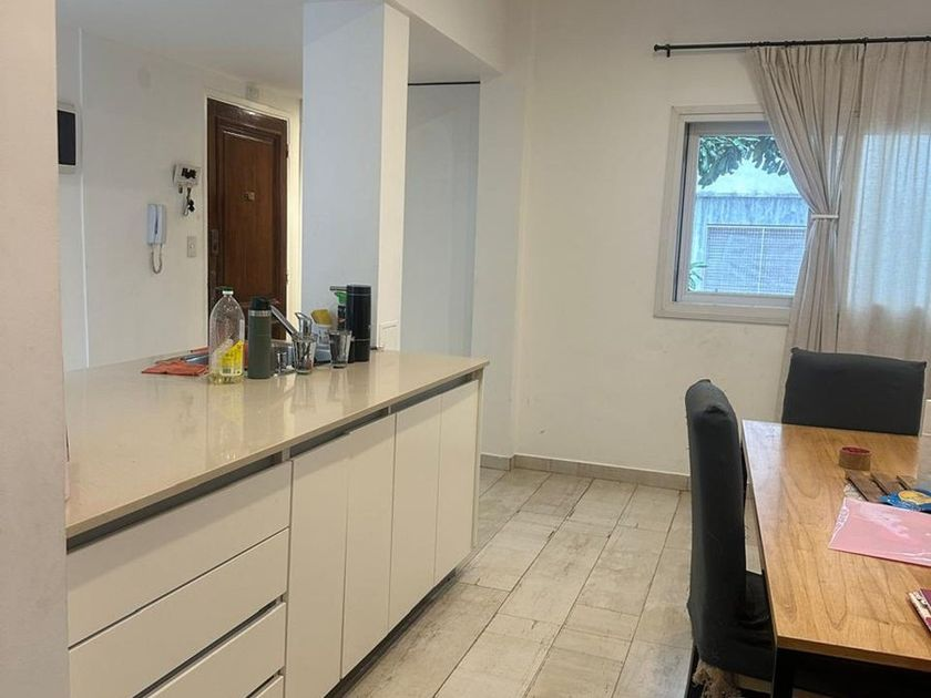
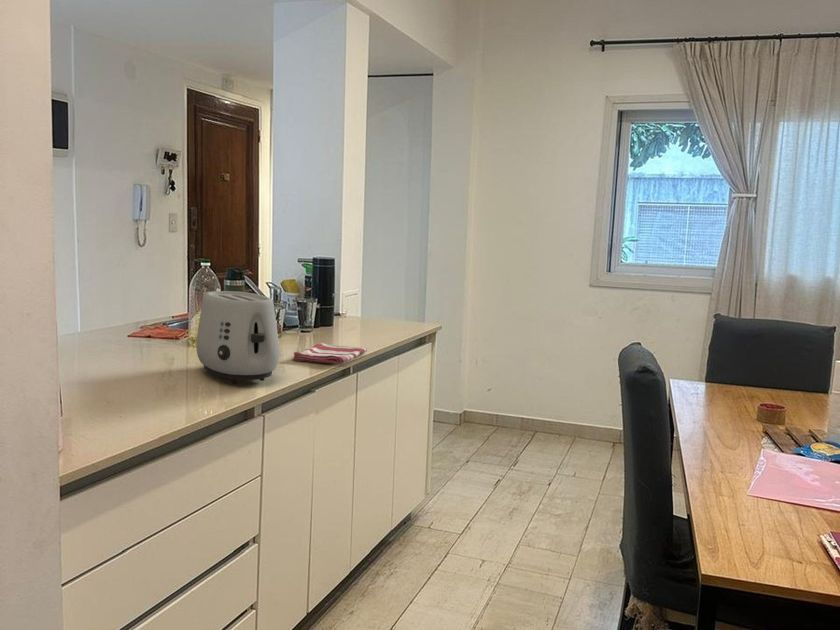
+ dish towel [292,342,368,365]
+ toaster [195,290,281,384]
